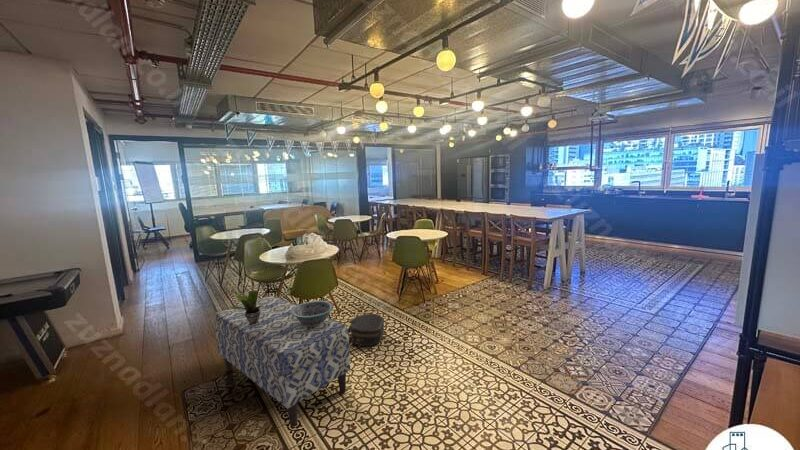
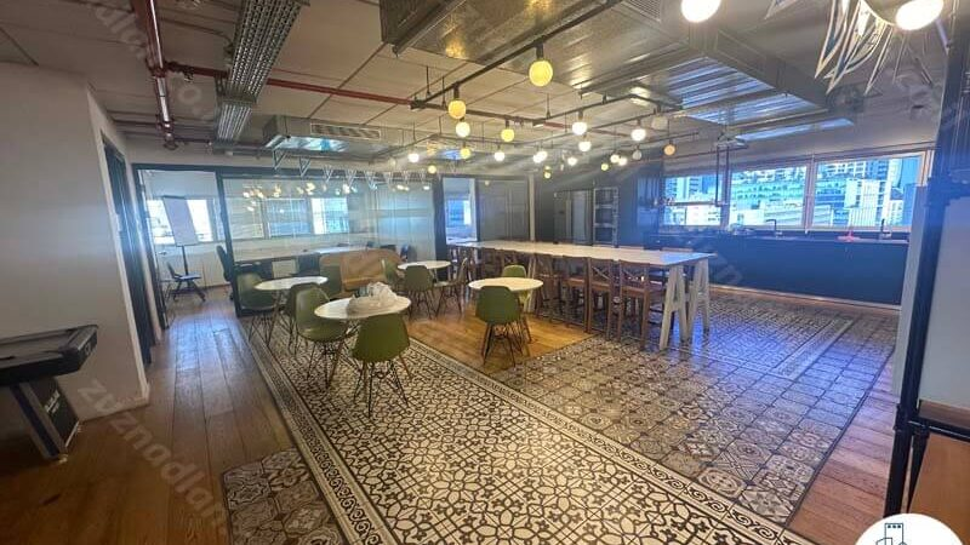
- decorative bowl [291,300,335,327]
- hat box [347,312,385,347]
- bench [214,294,351,428]
- potted plant [229,289,267,324]
